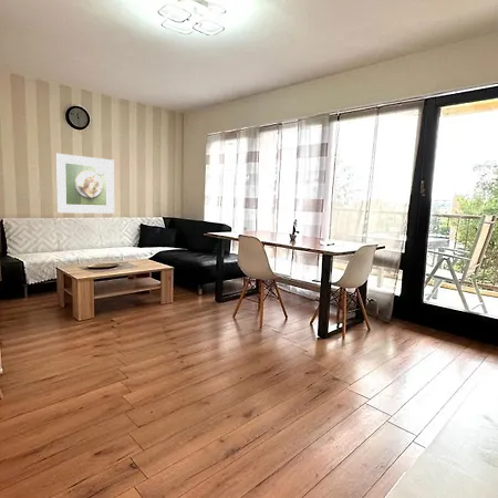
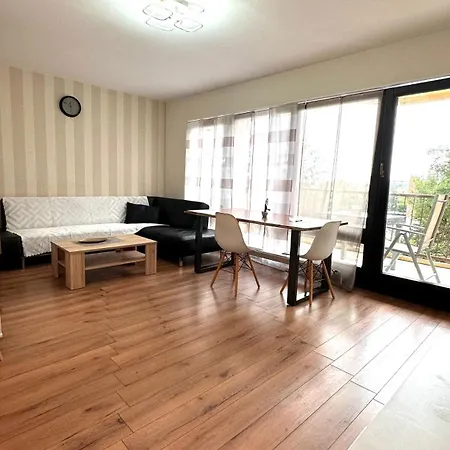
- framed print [54,153,115,215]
